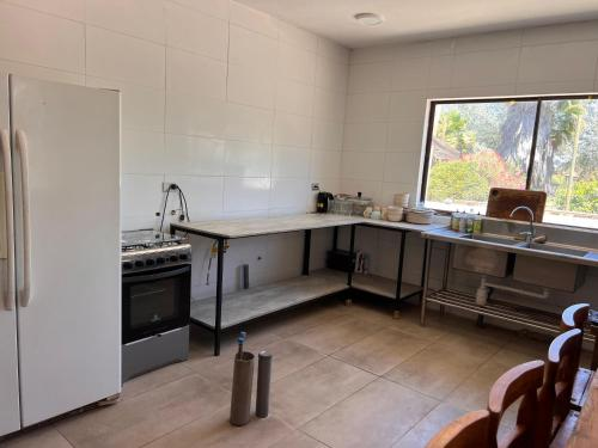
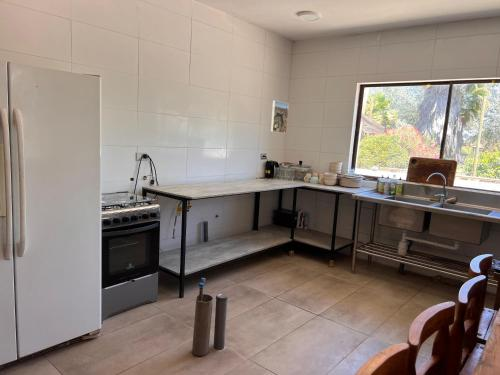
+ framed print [270,99,290,134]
